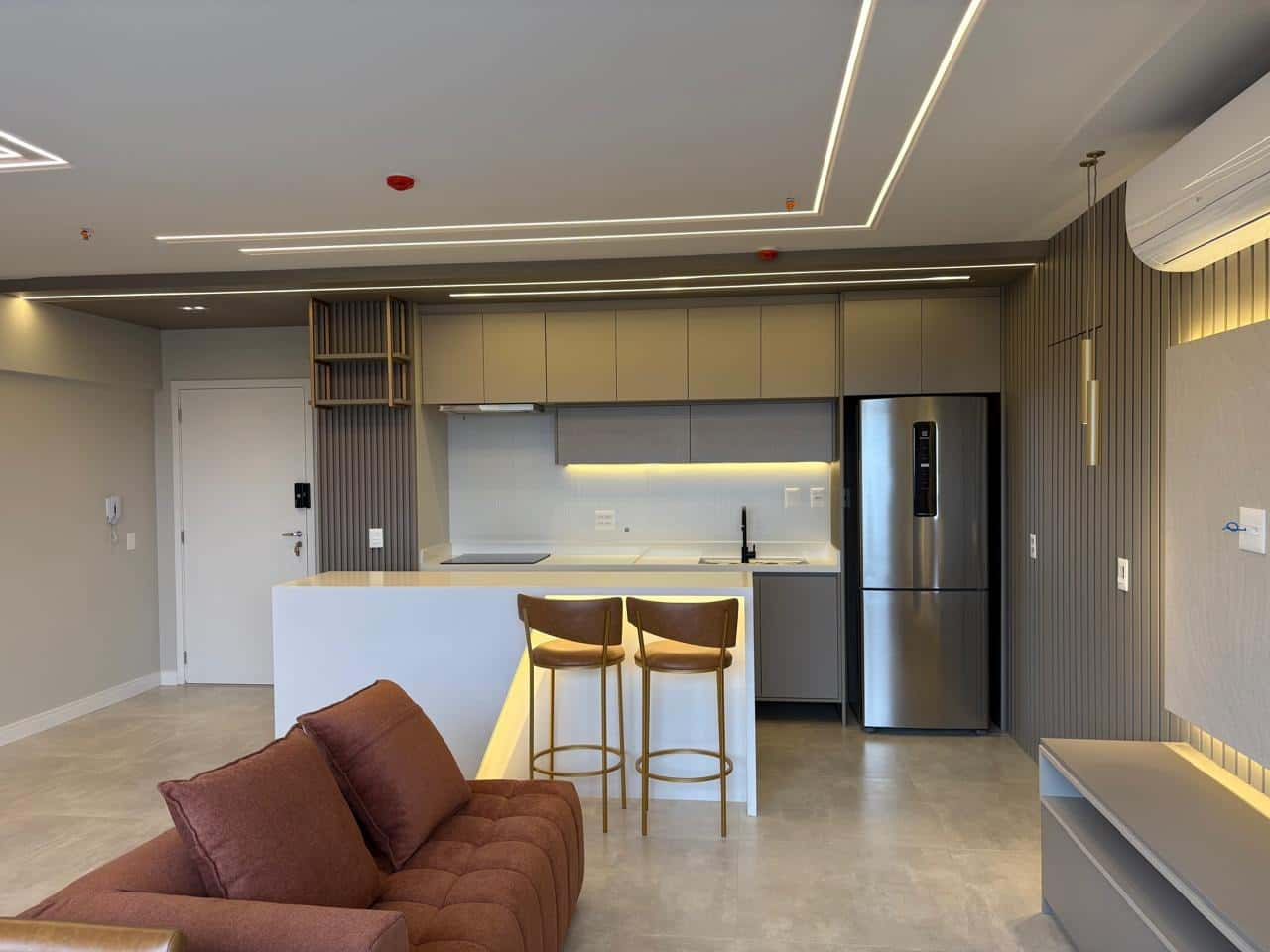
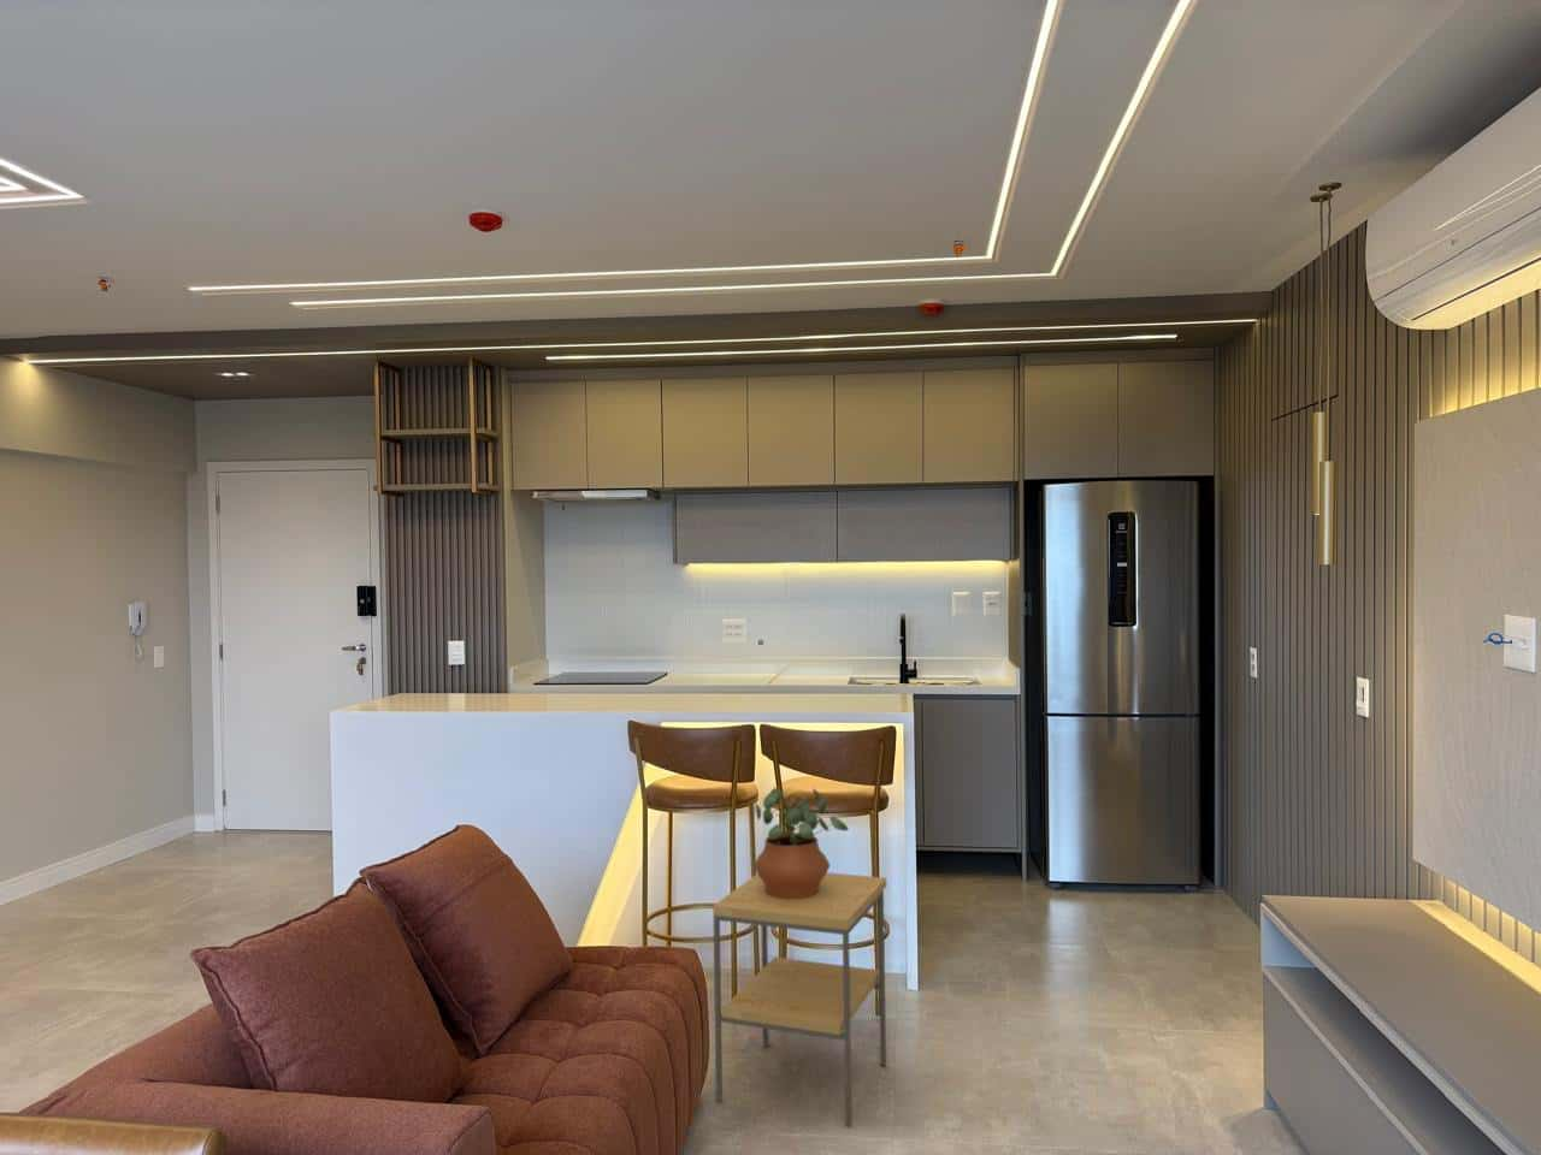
+ side table [711,871,887,1127]
+ potted plant [752,787,849,899]
